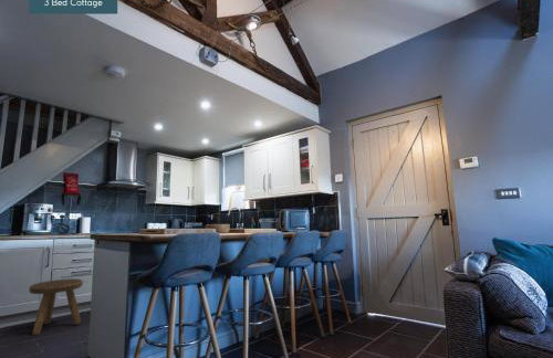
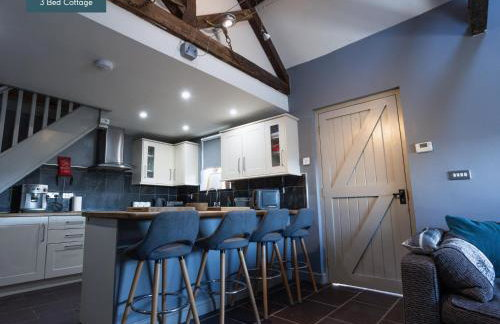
- stool [28,277,84,336]
